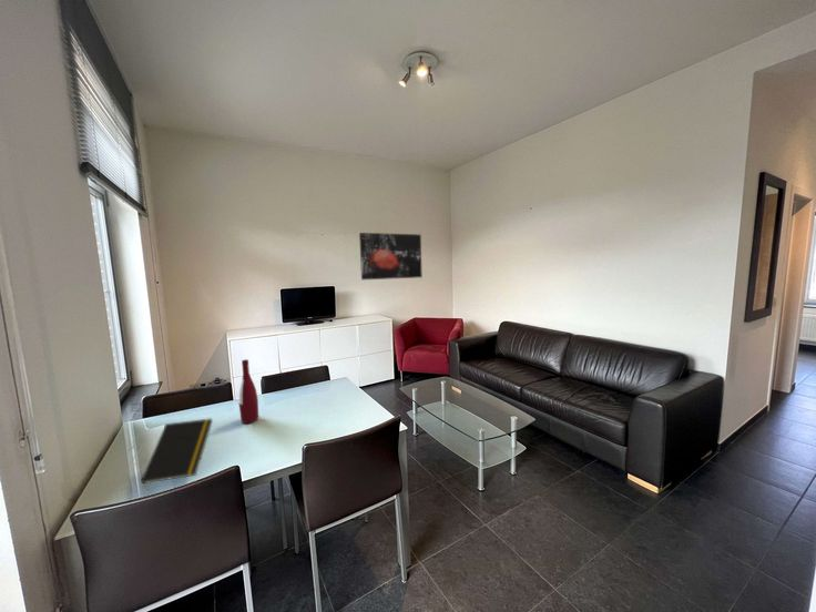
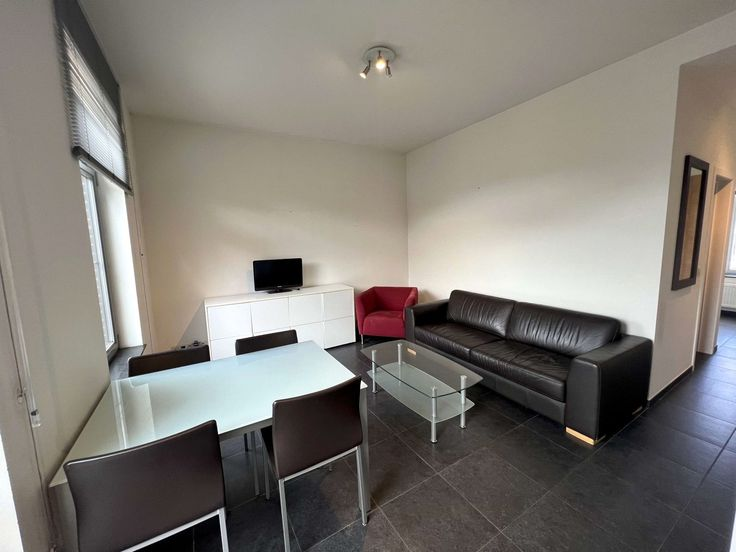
- alcohol [237,358,261,425]
- notepad [140,417,214,491]
- wall art [358,232,424,280]
